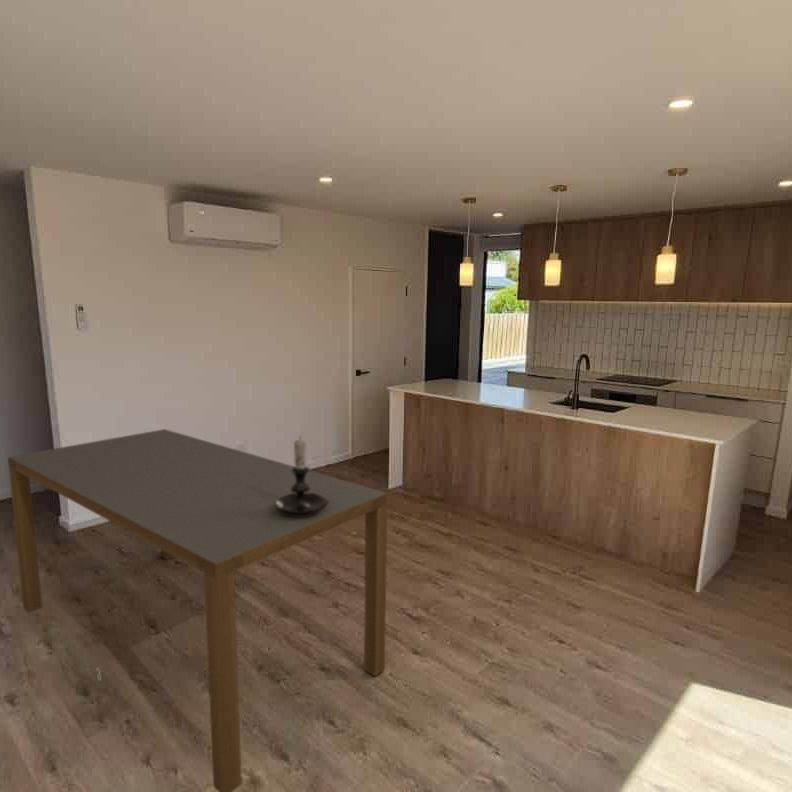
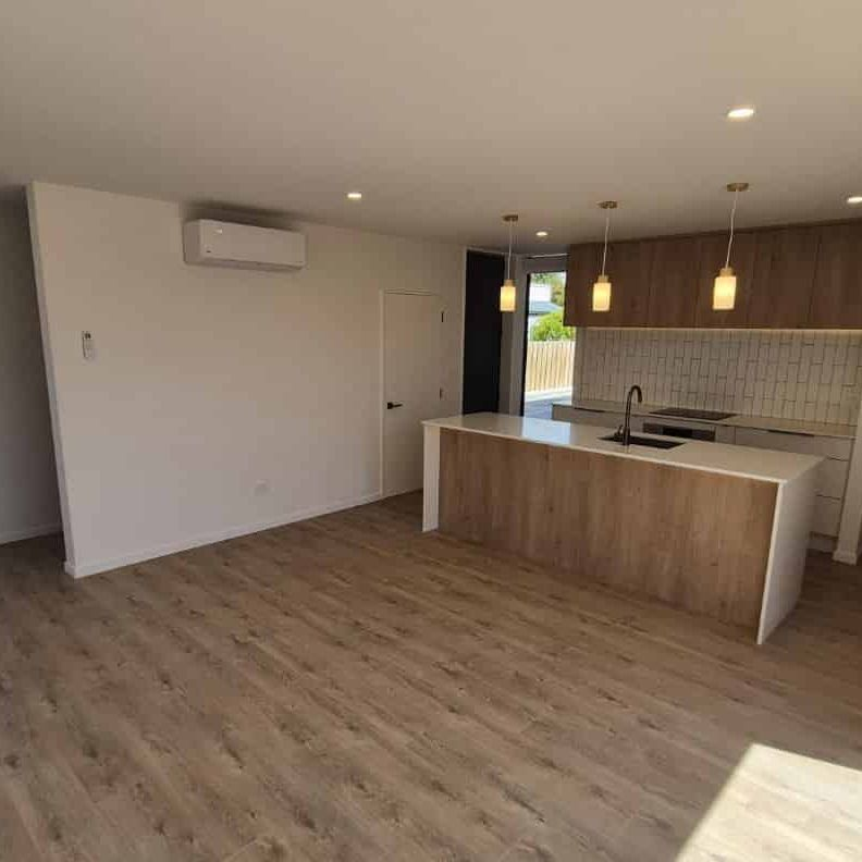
- candle holder [274,435,330,517]
- dining table [7,428,388,792]
